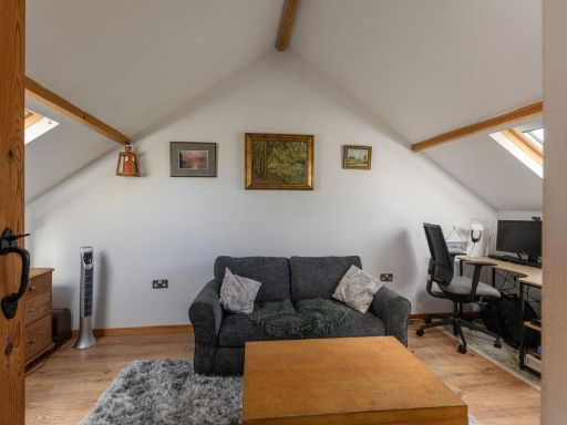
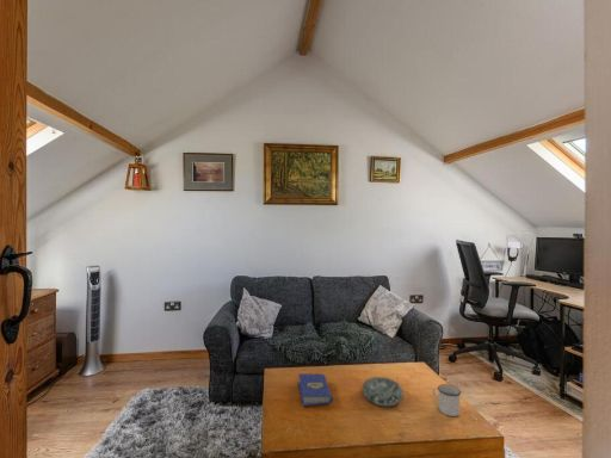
+ mug [431,383,462,417]
+ hardcover book [297,372,334,407]
+ decorative bowl [362,376,405,407]
